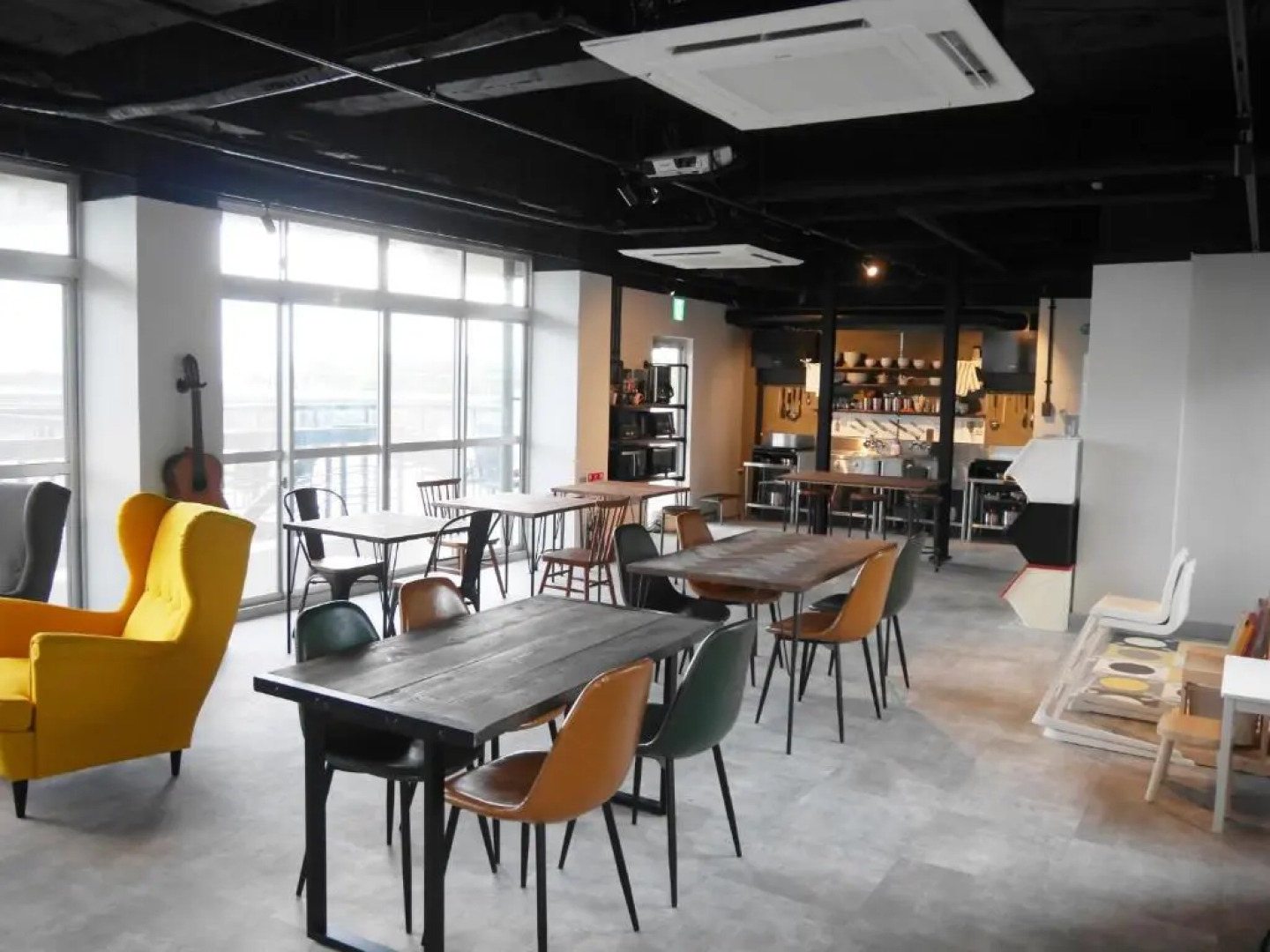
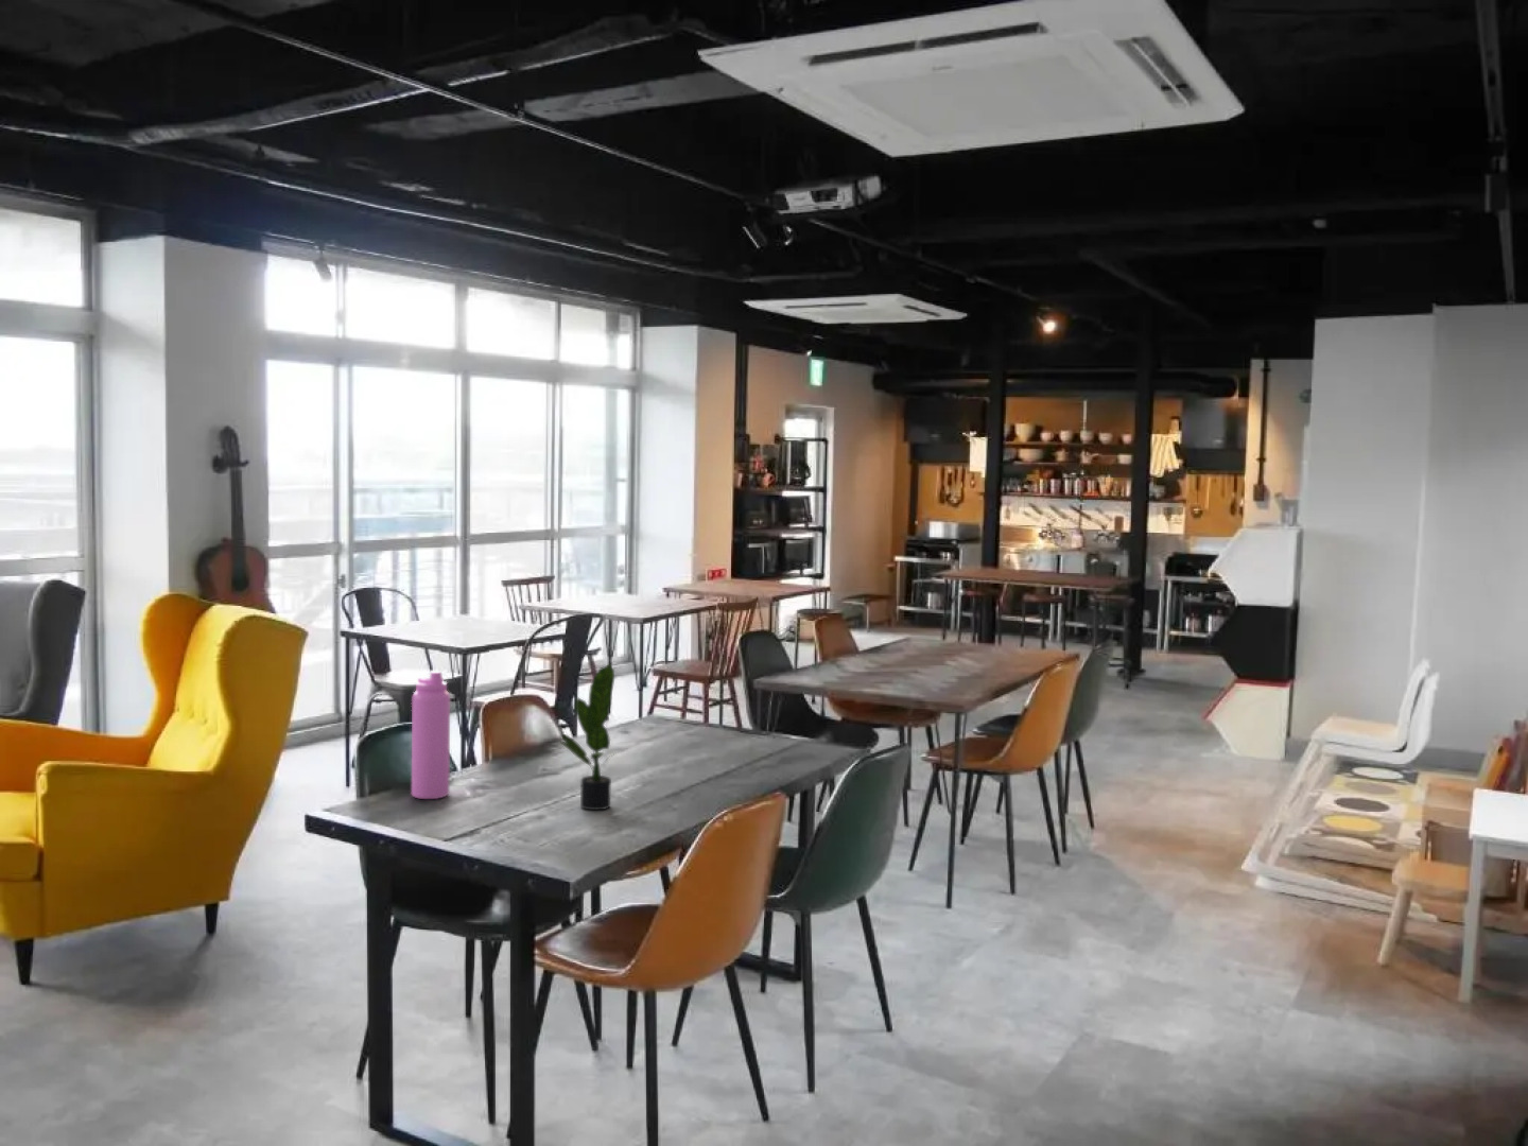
+ potted plant [557,662,627,810]
+ water bottle [410,669,451,801]
